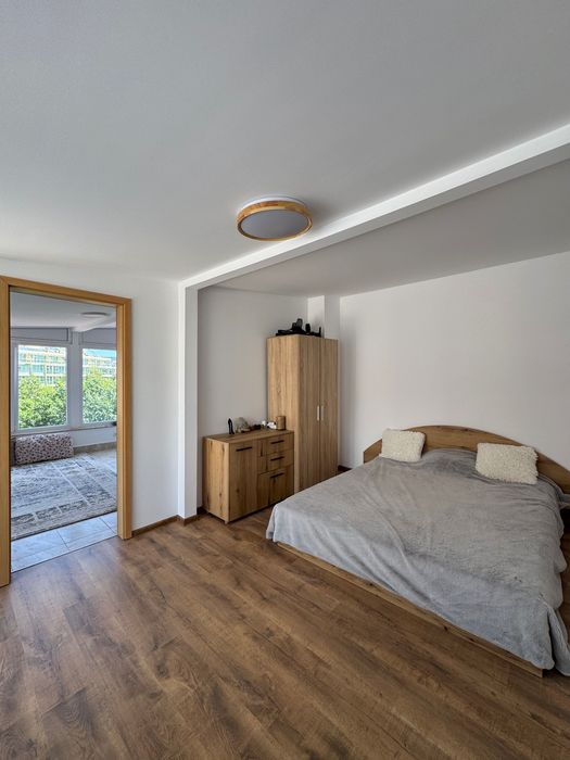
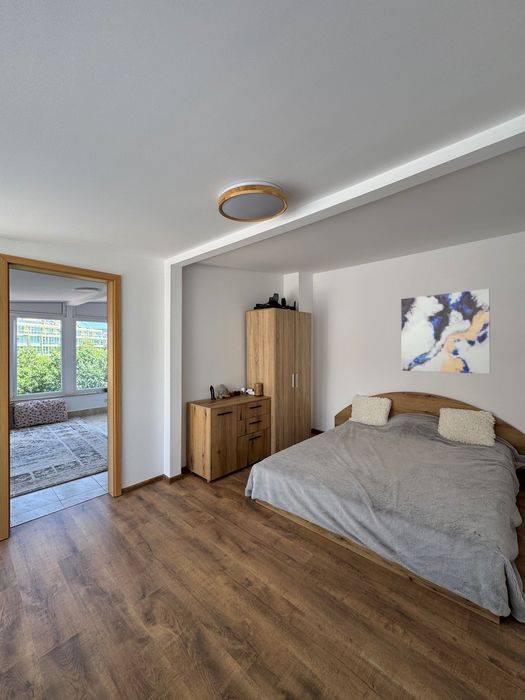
+ wall art [400,288,492,375]
